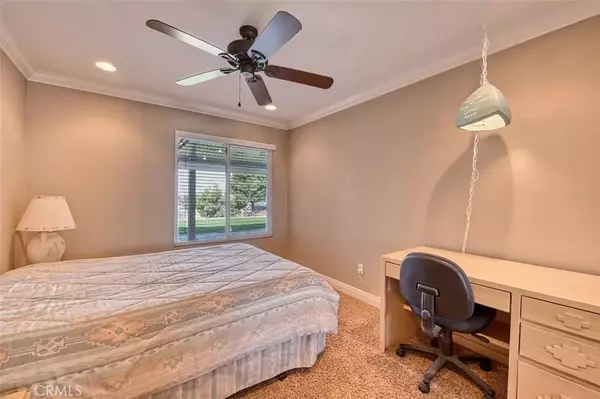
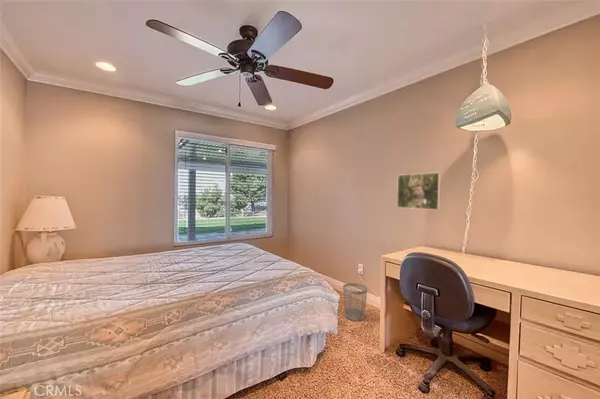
+ wastebasket [342,282,368,322]
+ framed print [396,171,442,211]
